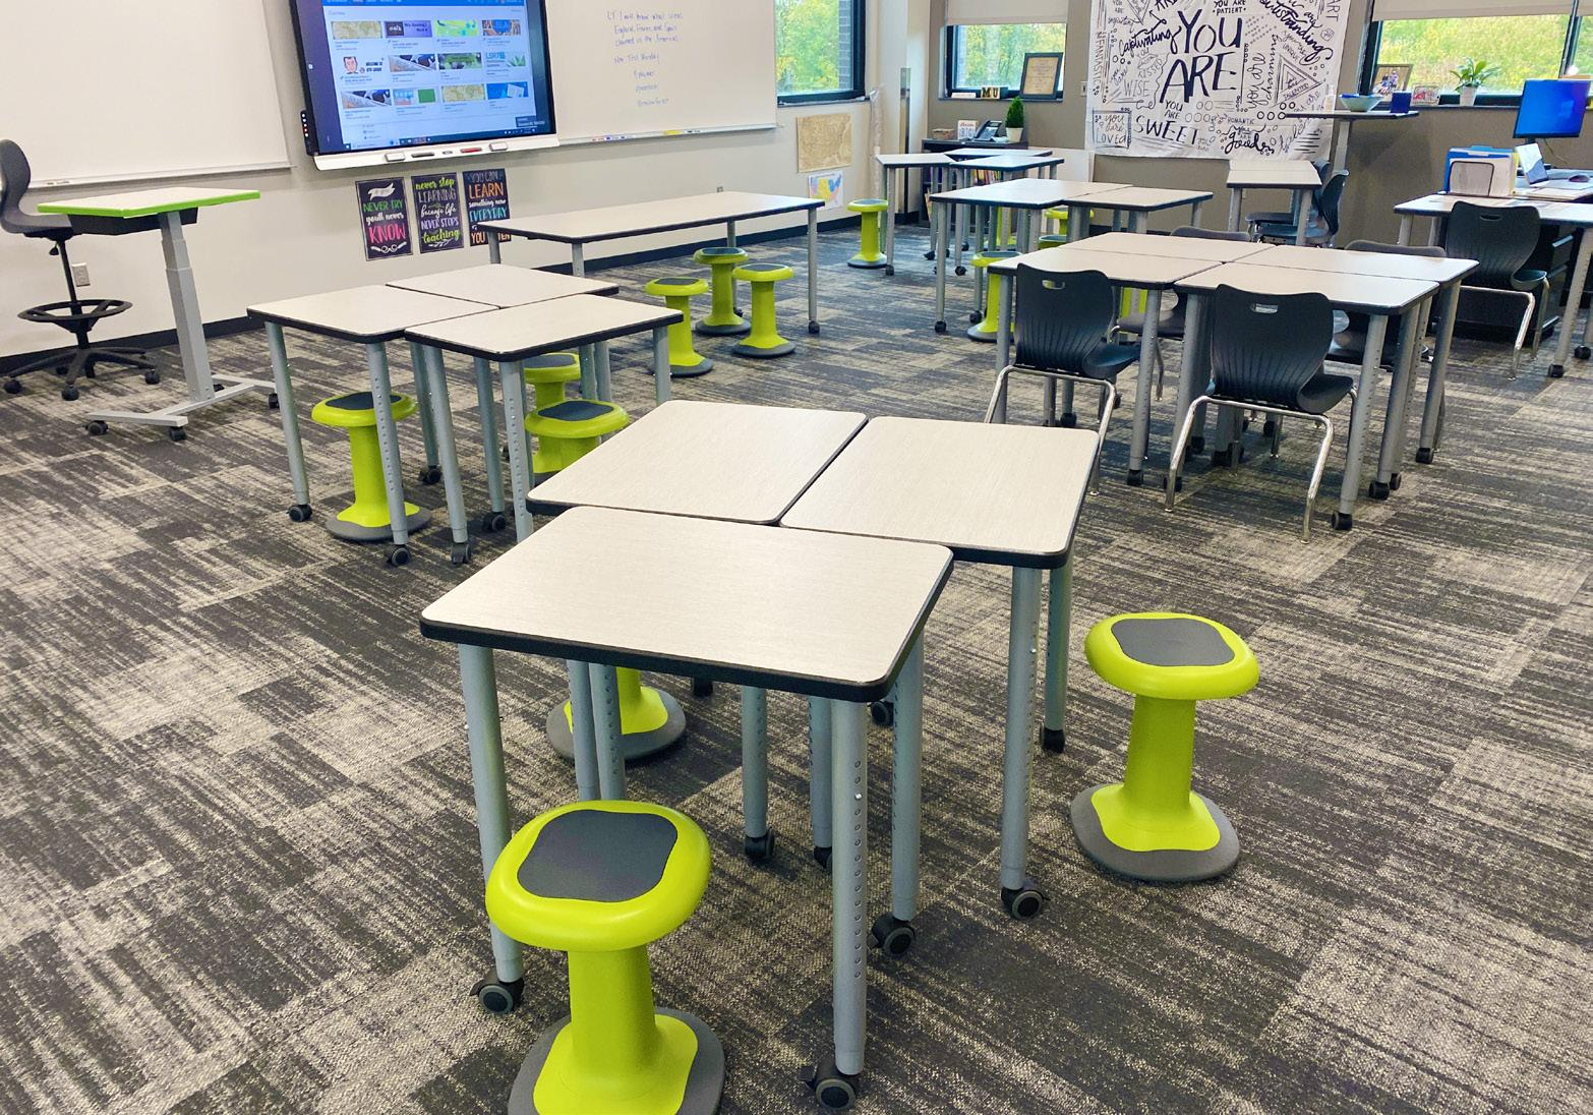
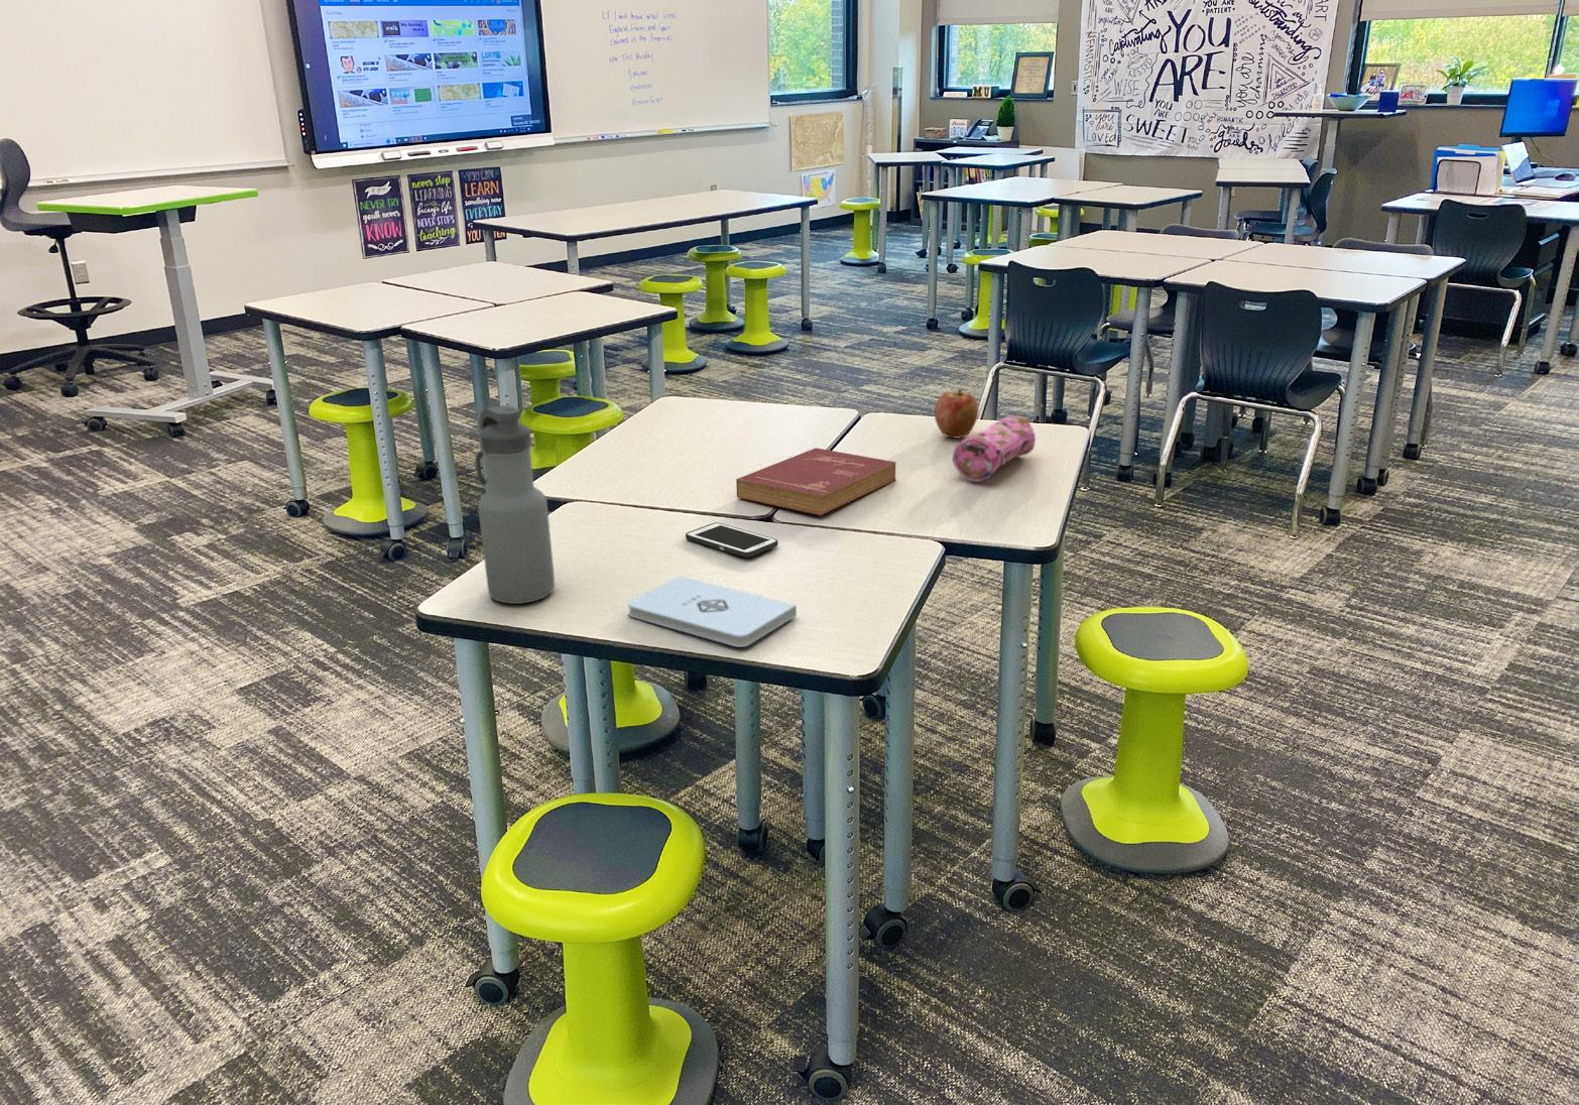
+ book [736,446,897,516]
+ apple [933,389,980,439]
+ cell phone [685,521,780,559]
+ water bottle [474,404,556,605]
+ notepad [628,575,798,648]
+ pencil case [951,415,1037,484]
